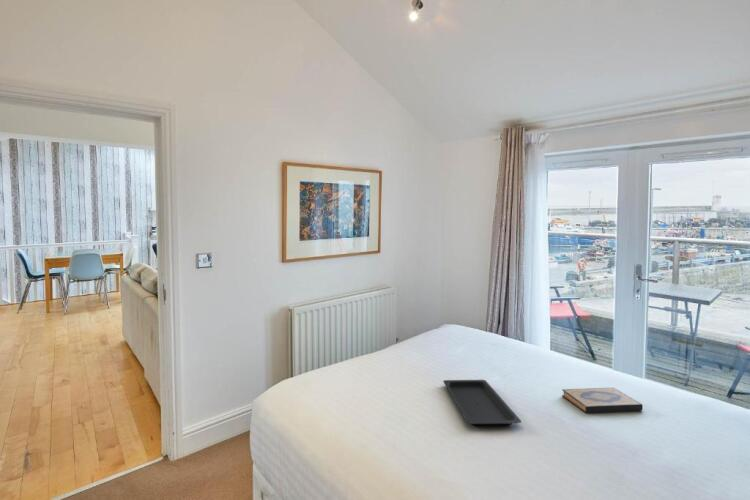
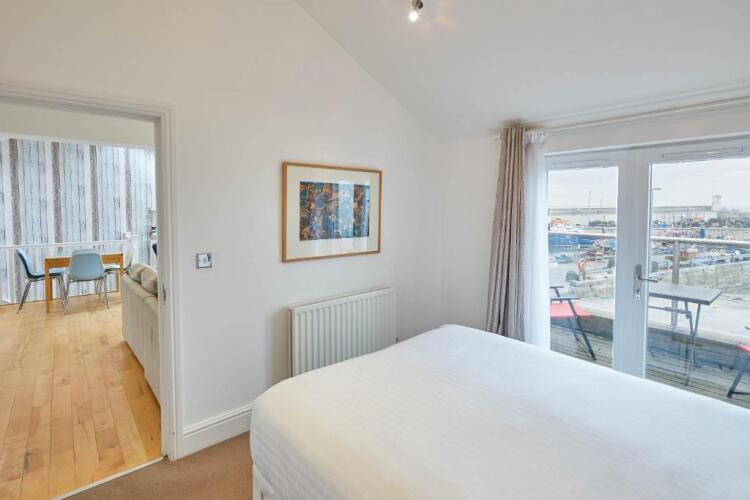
- serving tray [442,379,523,426]
- hardback book [561,387,644,414]
